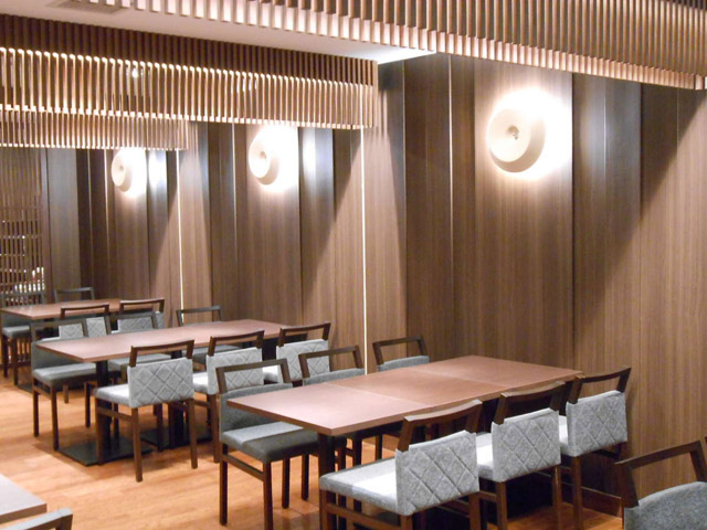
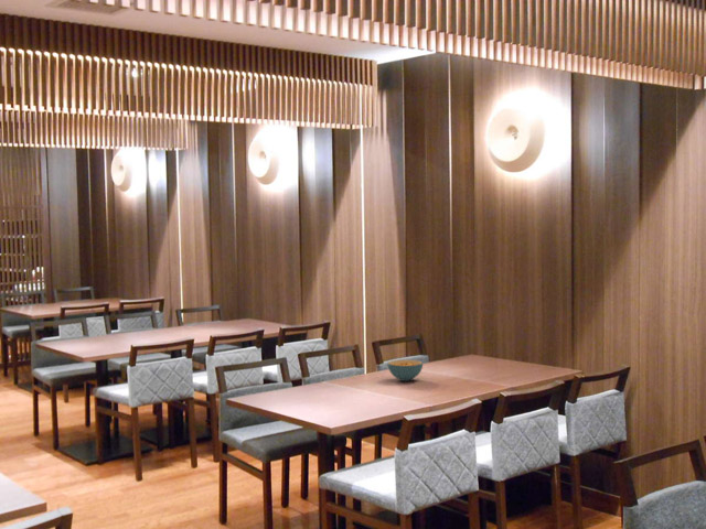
+ cereal bowl [386,359,424,382]
